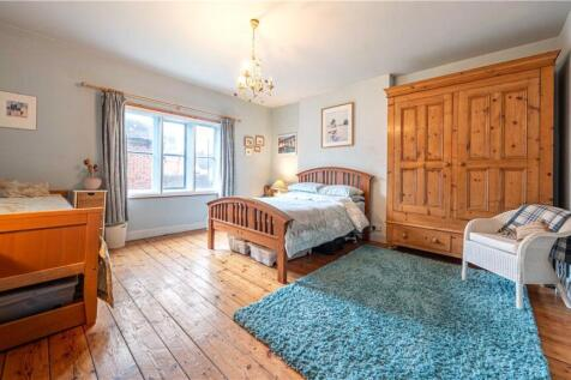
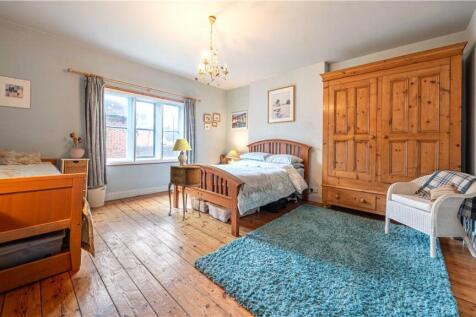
+ side table [167,164,202,222]
+ table lamp [171,138,193,166]
